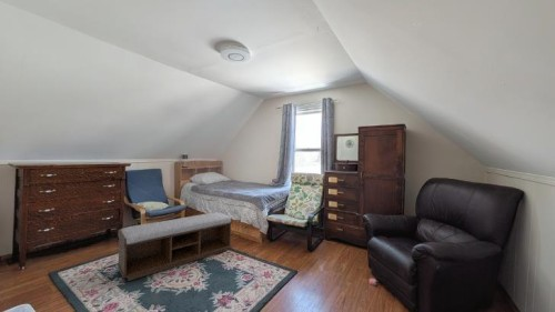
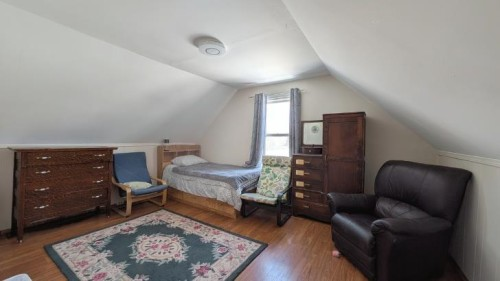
- bench [117,211,233,282]
